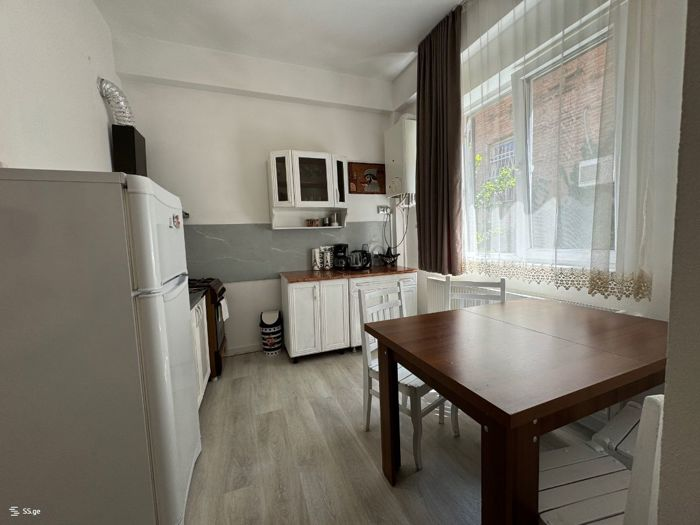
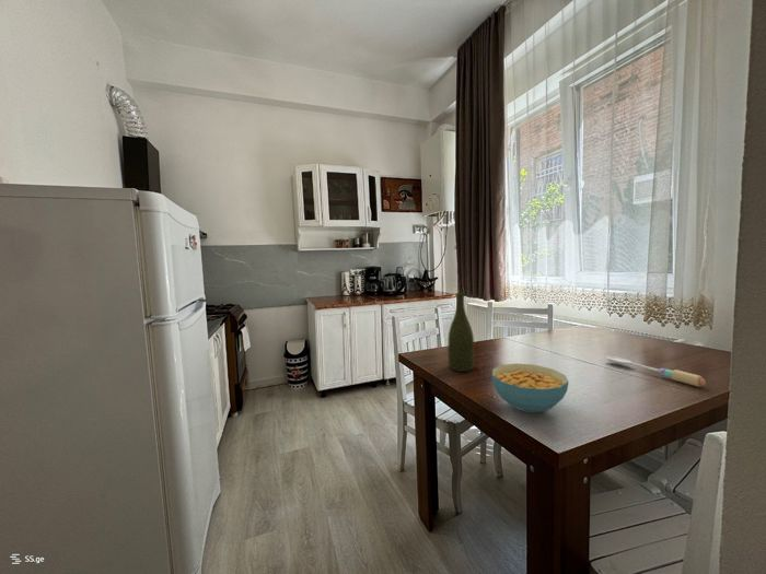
+ cereal bowl [491,362,570,414]
+ bottle [448,292,475,373]
+ spoon [605,355,707,388]
